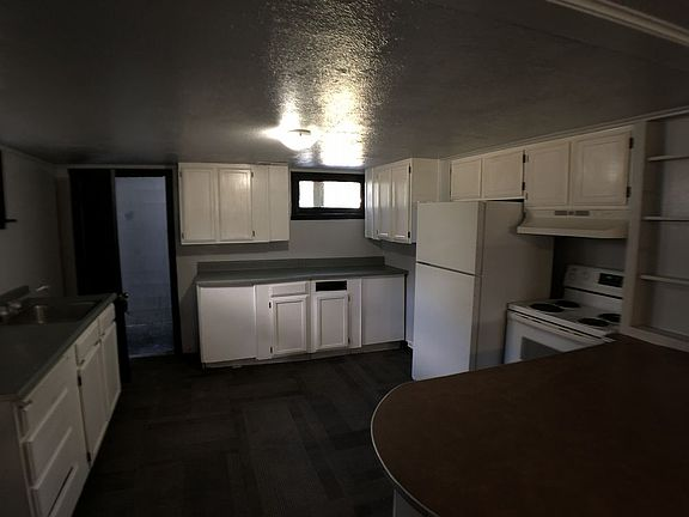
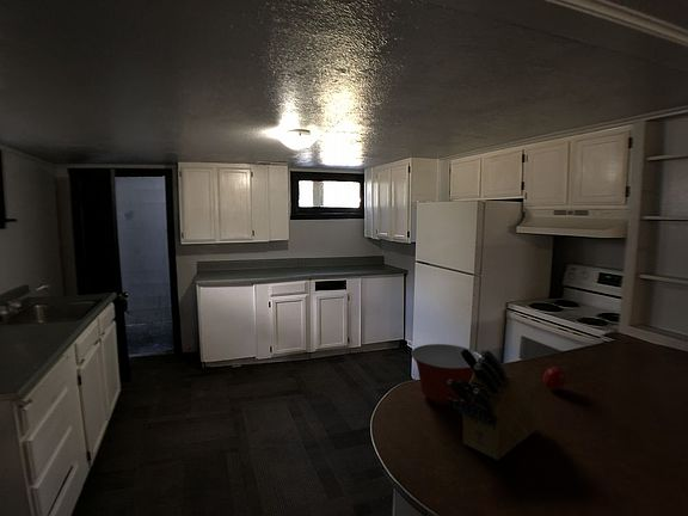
+ fruit [542,364,566,392]
+ mixing bowl [410,343,483,406]
+ knife block [447,348,541,461]
